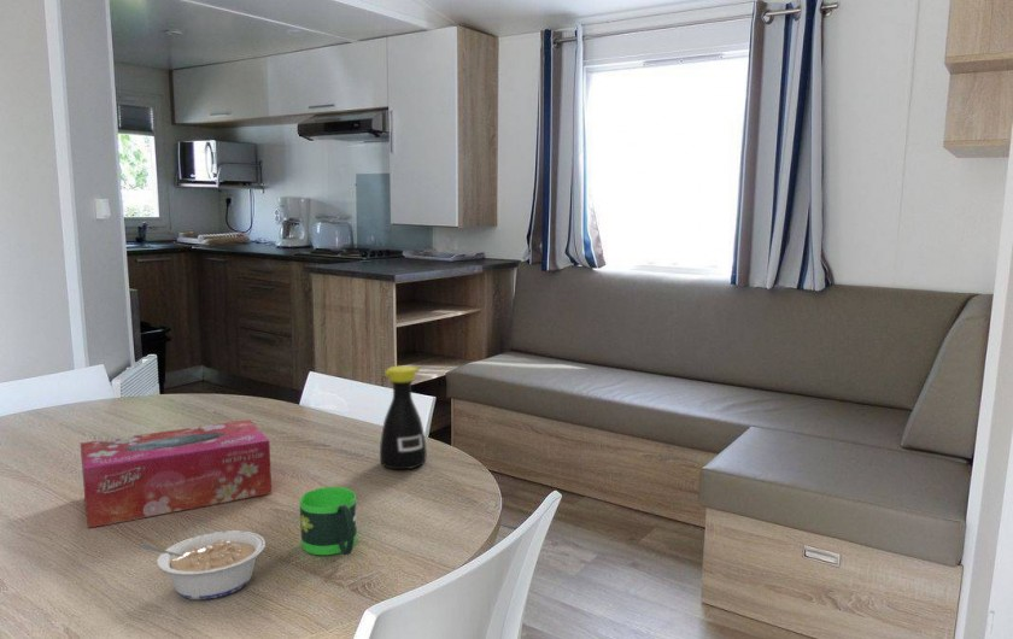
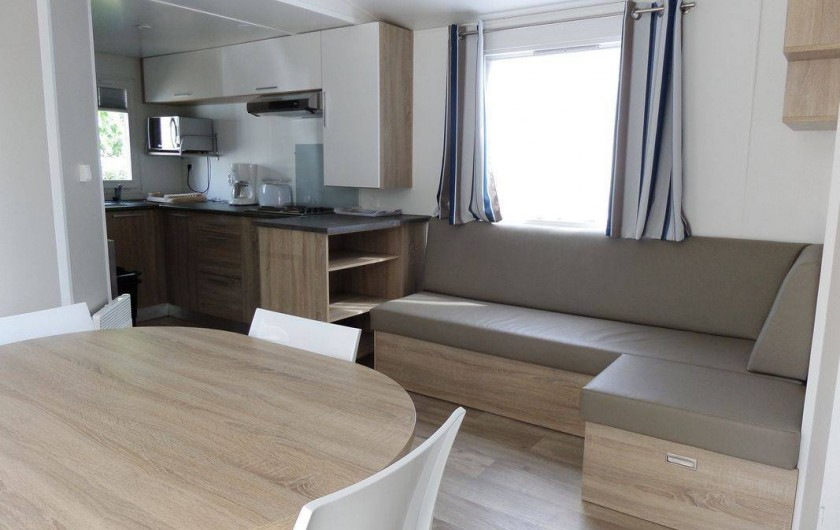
- legume [139,529,267,600]
- tissue box [80,418,273,529]
- mug [299,486,358,557]
- bottle [379,365,428,470]
